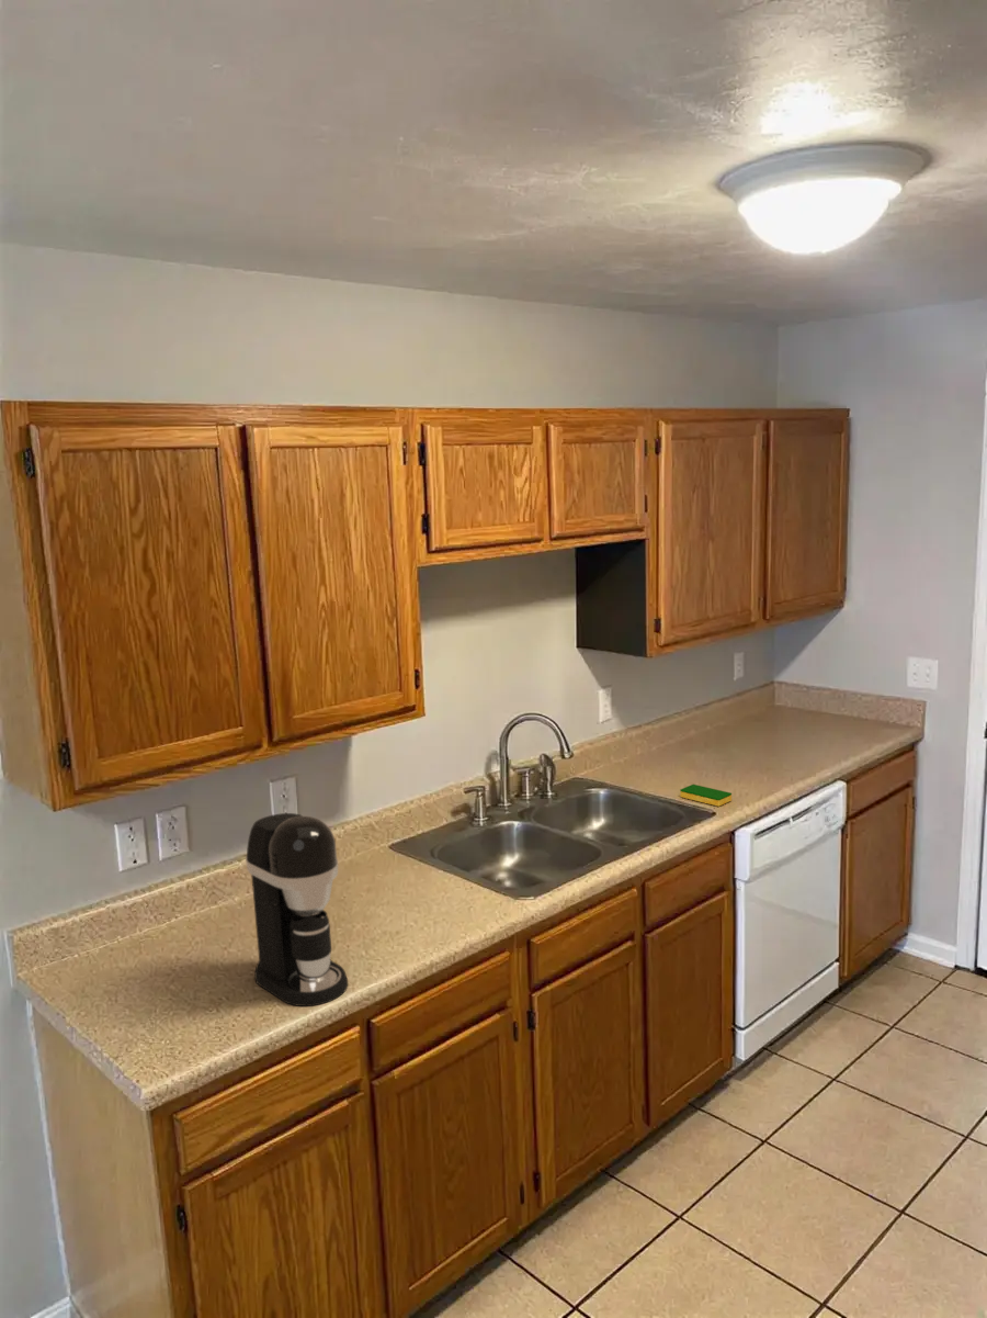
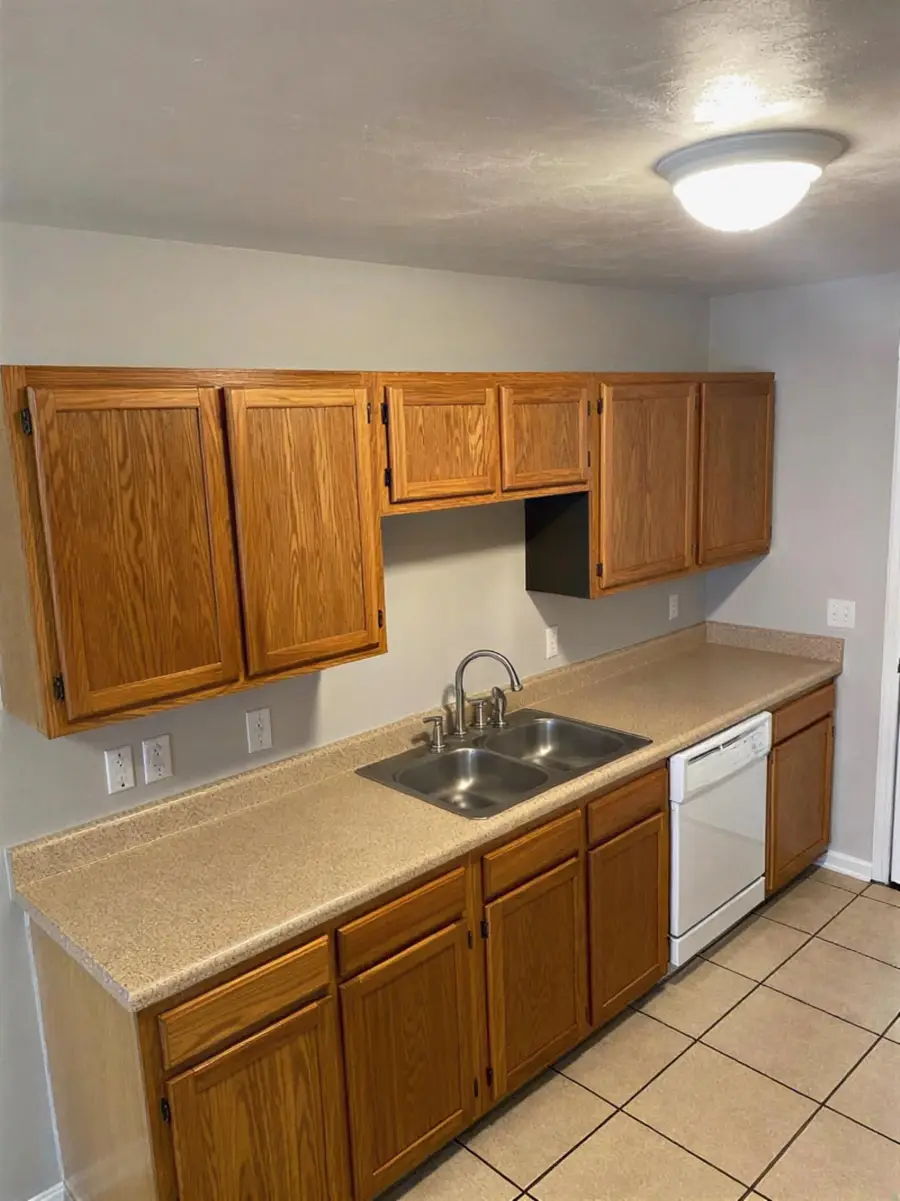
- coffee maker [245,812,349,1007]
- dish sponge [679,784,733,808]
